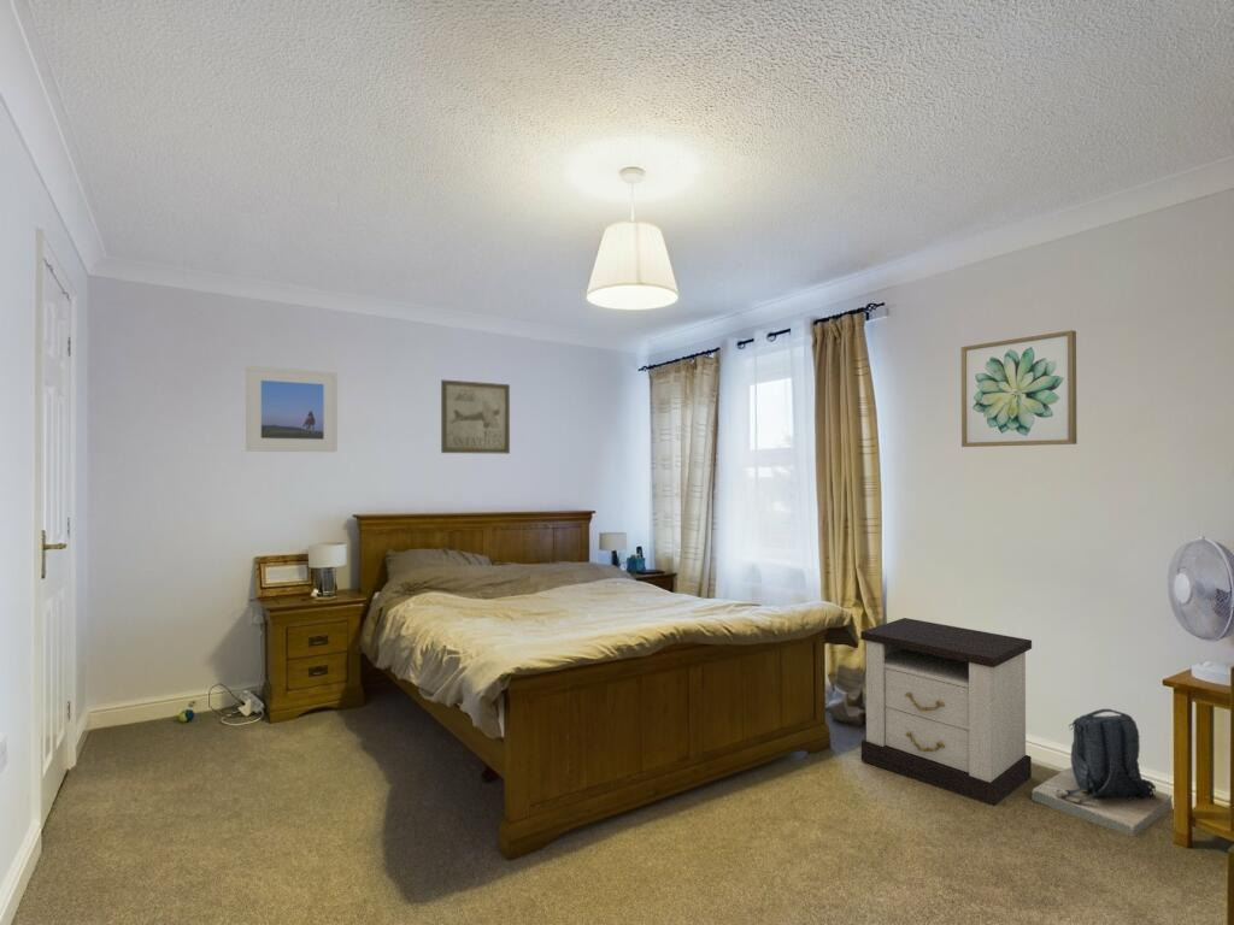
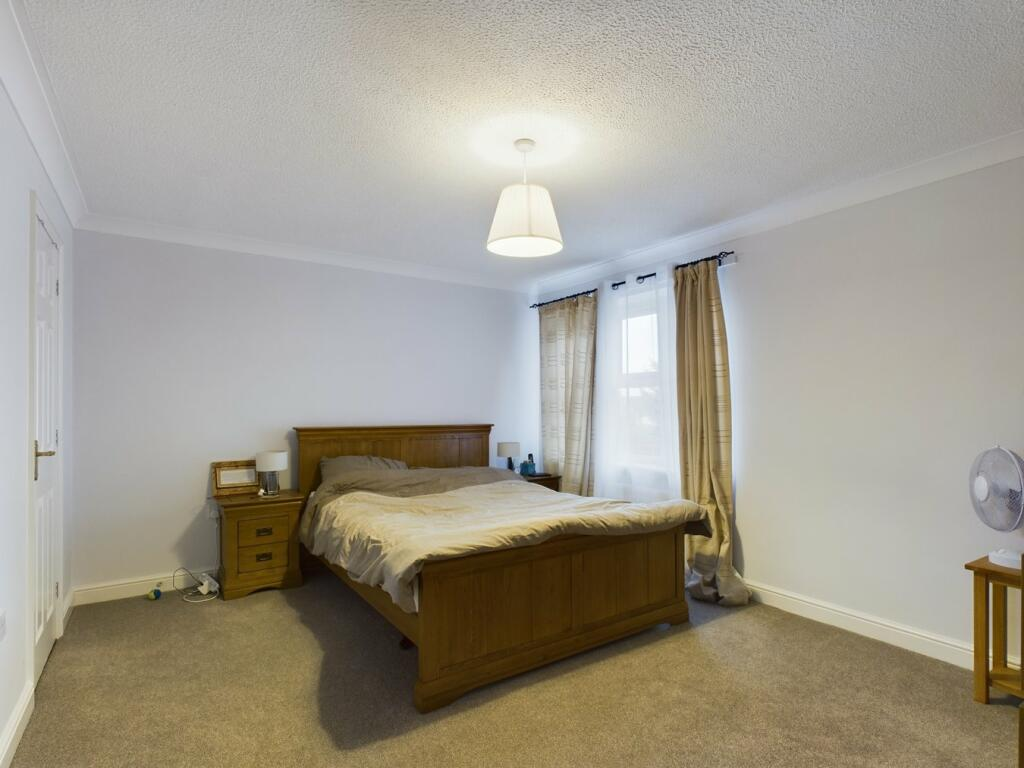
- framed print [245,365,339,453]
- wall art [440,378,511,455]
- wall art [960,329,1079,448]
- backpack [1030,708,1174,838]
- nightstand [859,617,1033,807]
